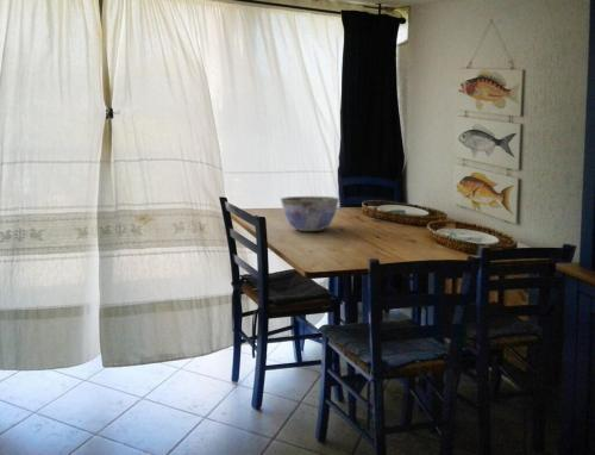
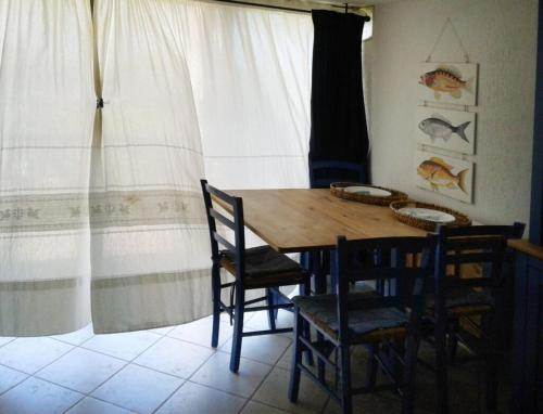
- bowl [280,195,340,232]
